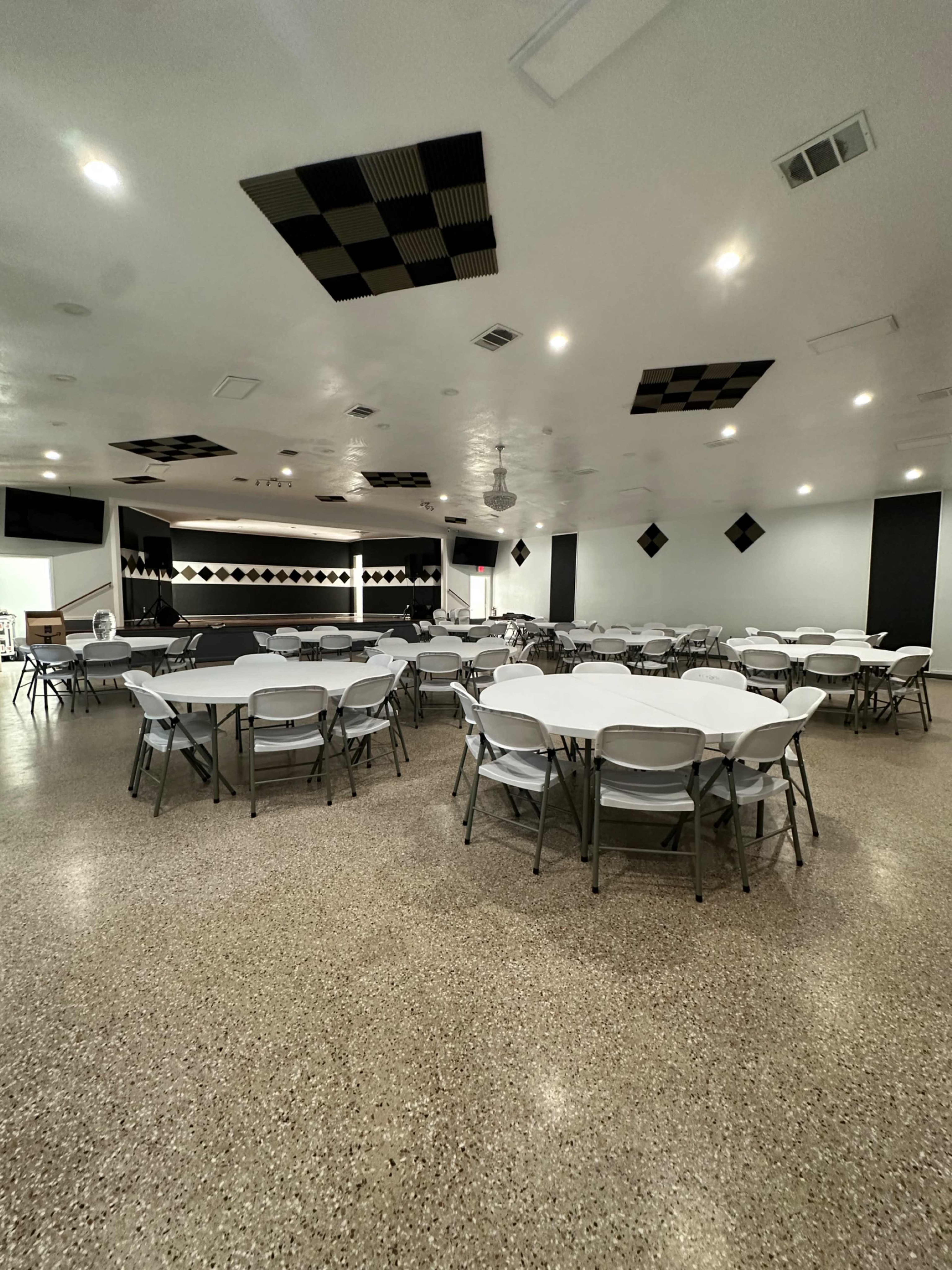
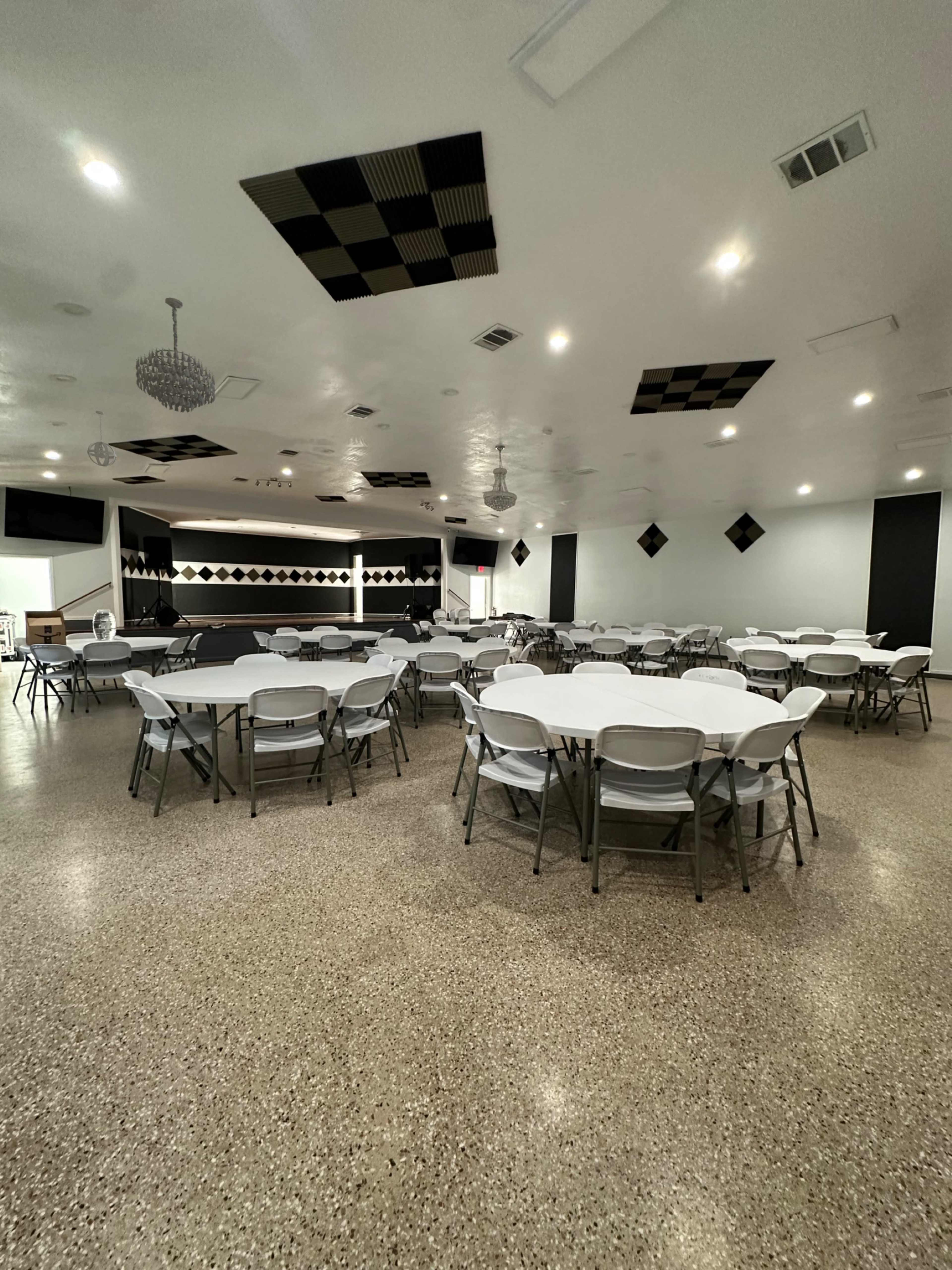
+ chandelier [135,297,216,413]
+ pendant light [87,411,117,467]
